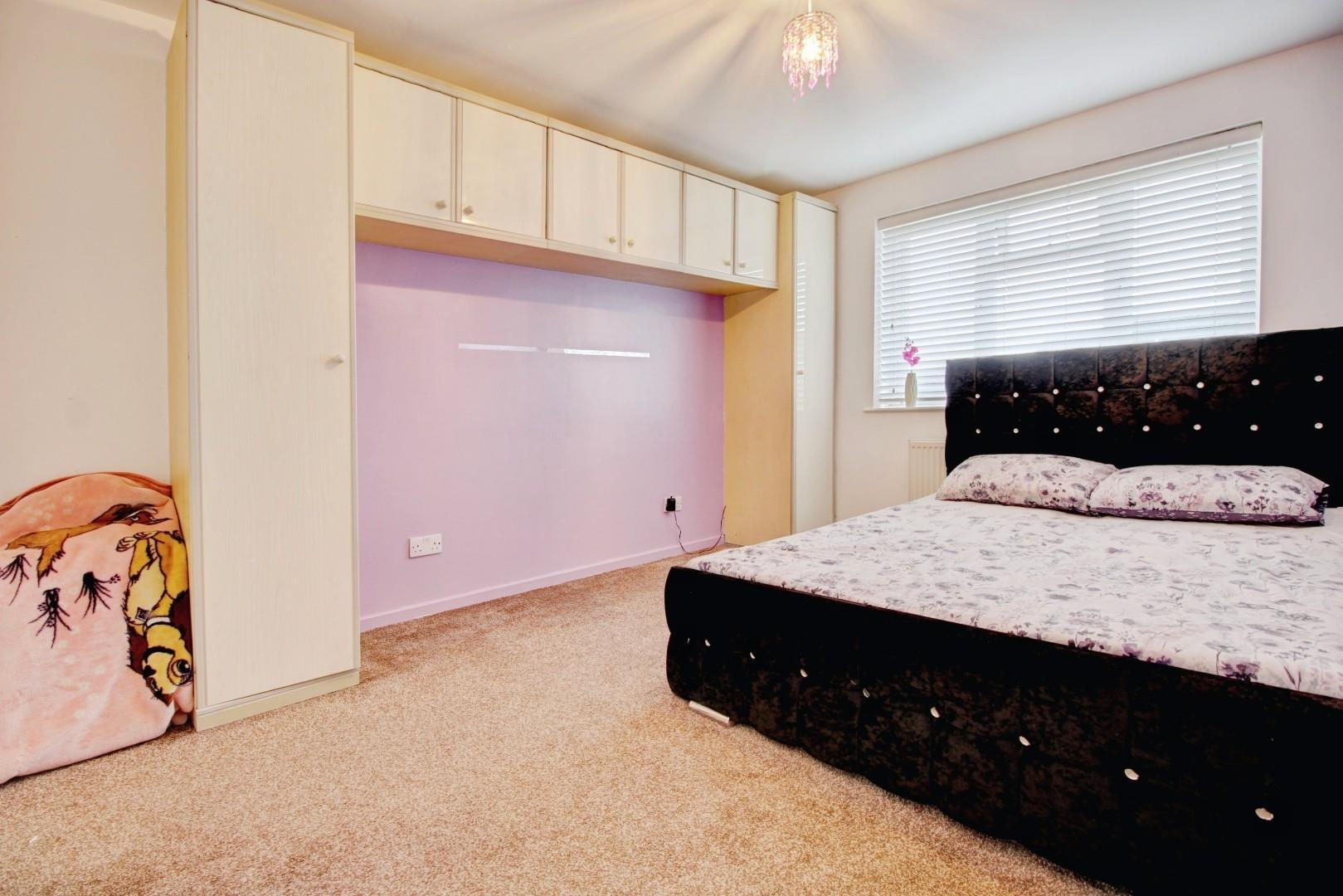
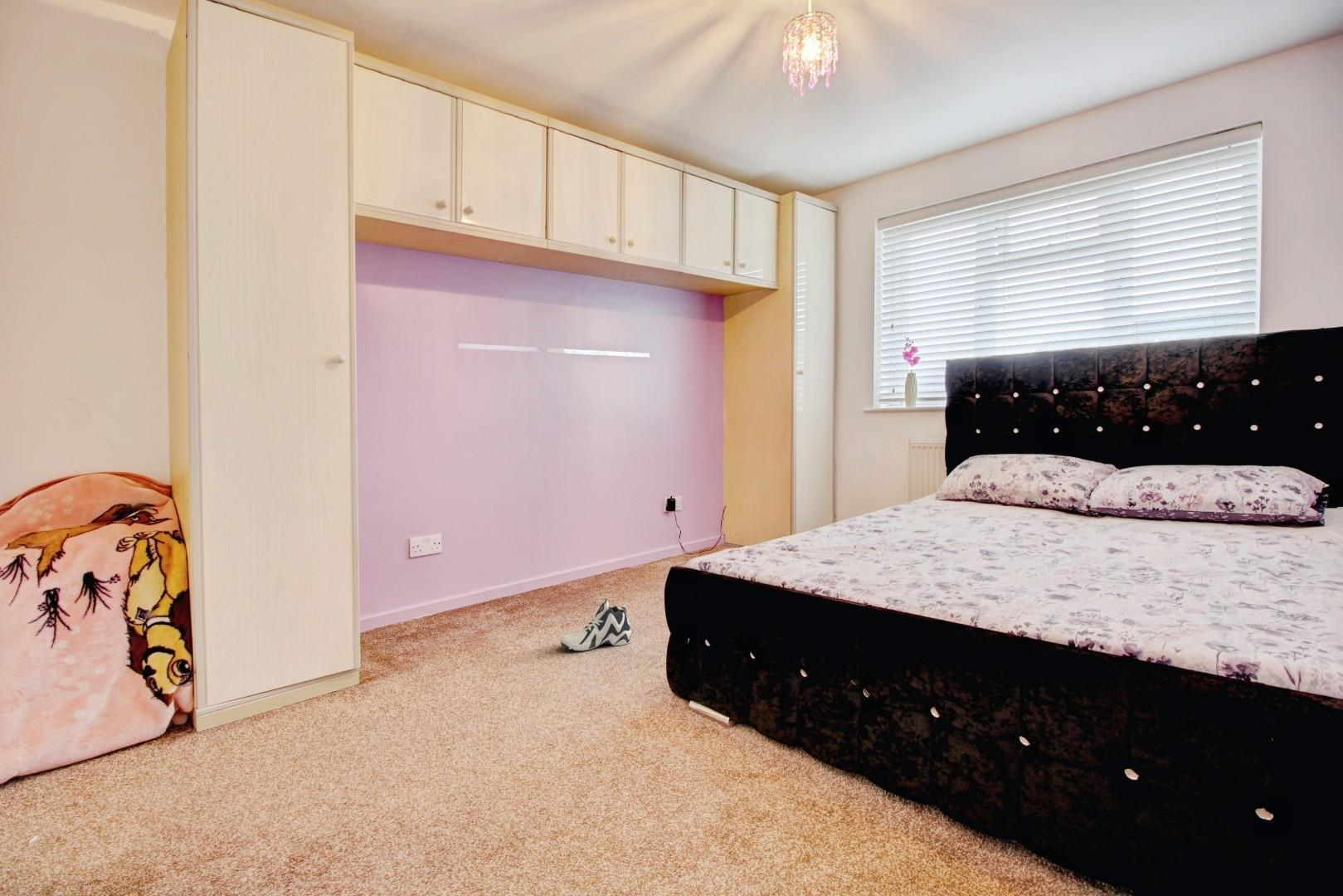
+ sneaker [559,597,632,651]
